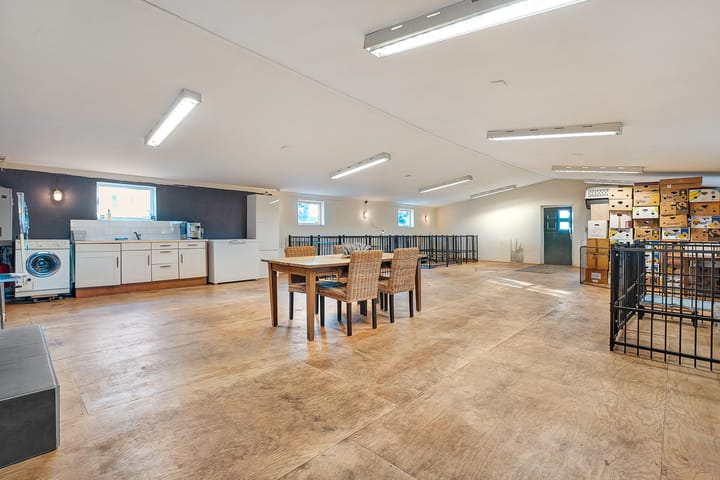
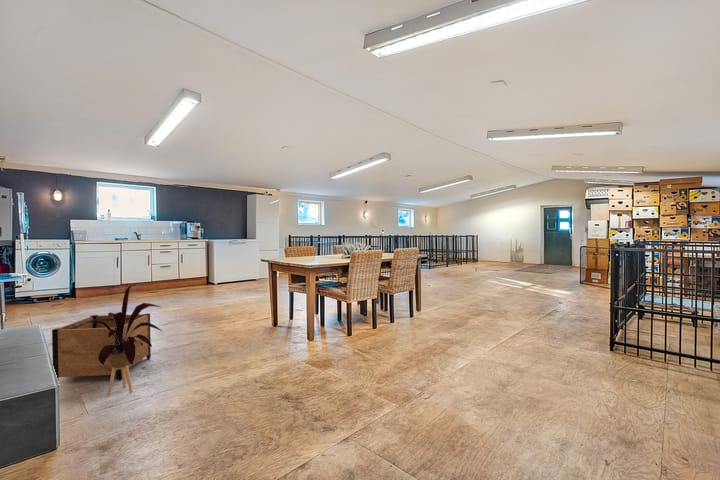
+ planter [51,312,152,382]
+ house plant [81,284,163,397]
